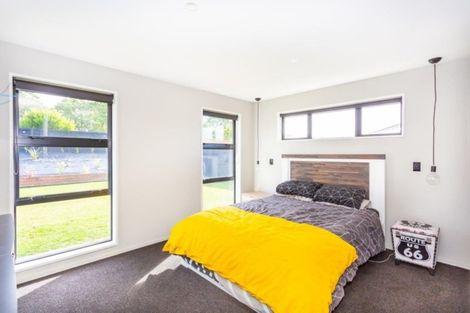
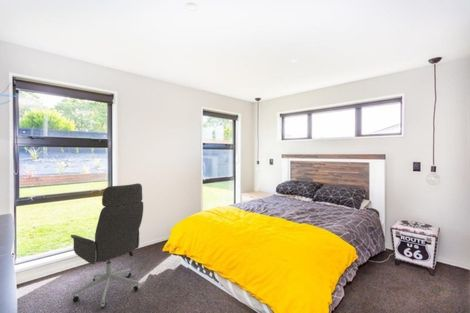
+ office chair [70,182,144,309]
